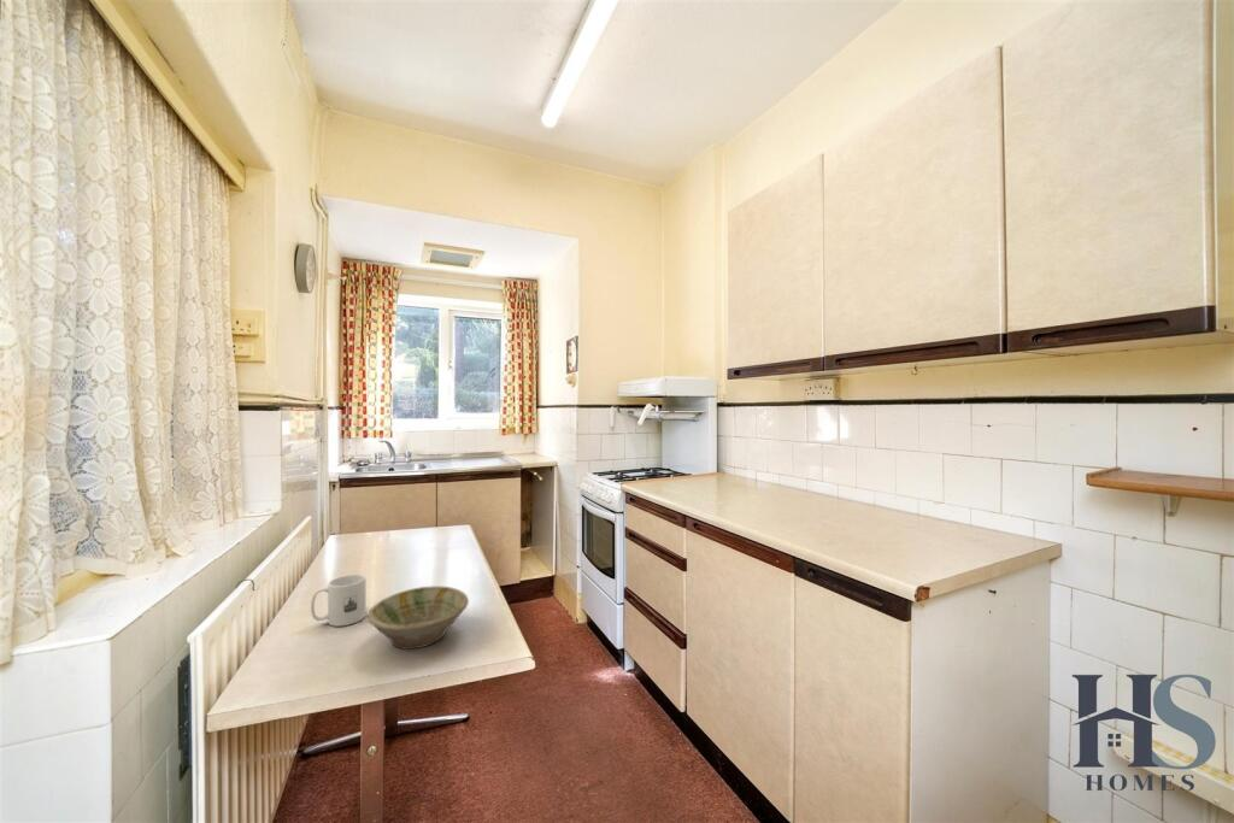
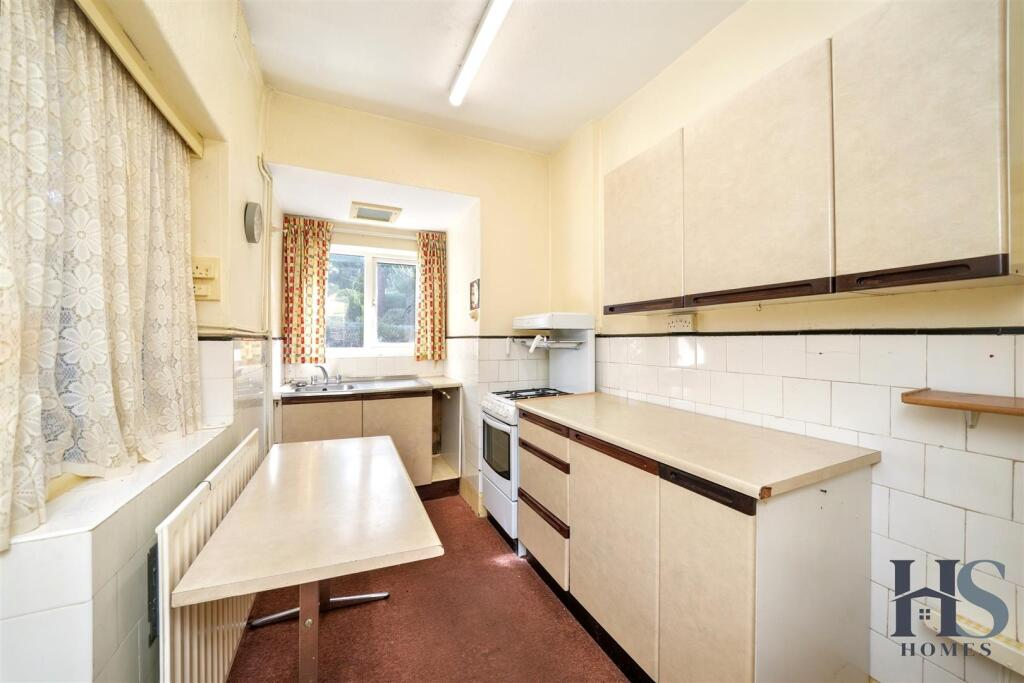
- bowl [366,584,470,651]
- mug [310,574,368,628]
